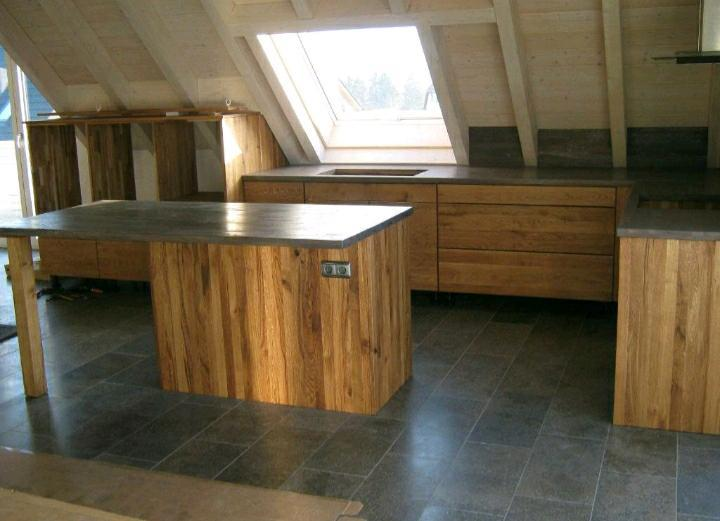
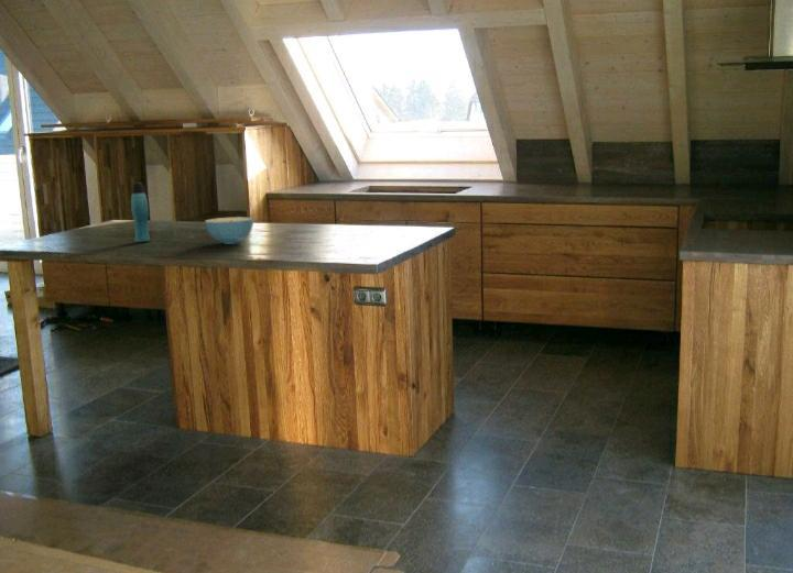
+ bottle [130,181,151,243]
+ cereal bowl [204,216,254,245]
